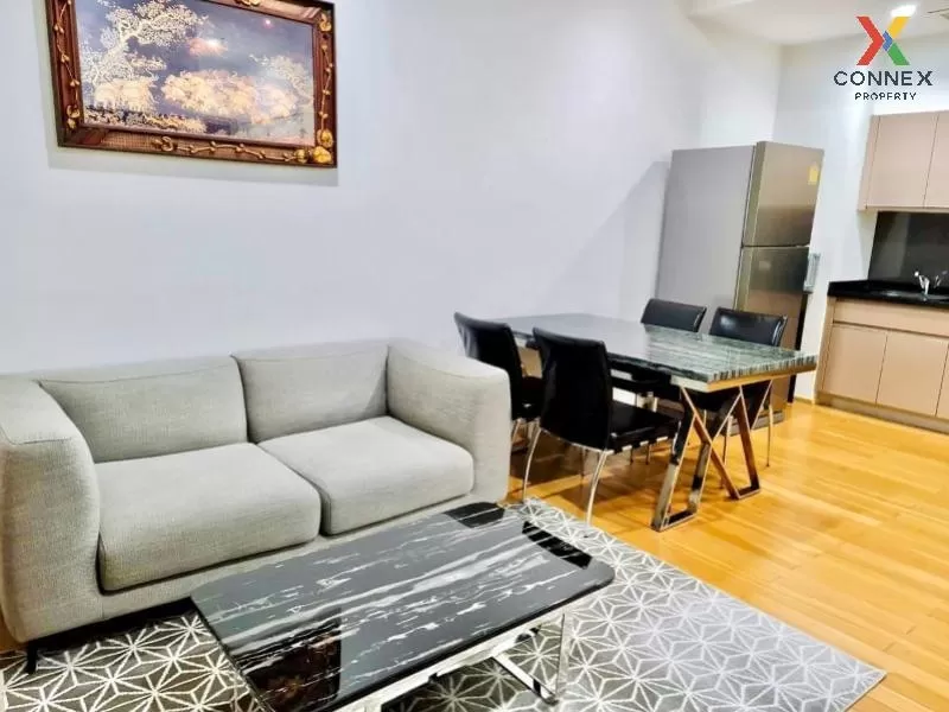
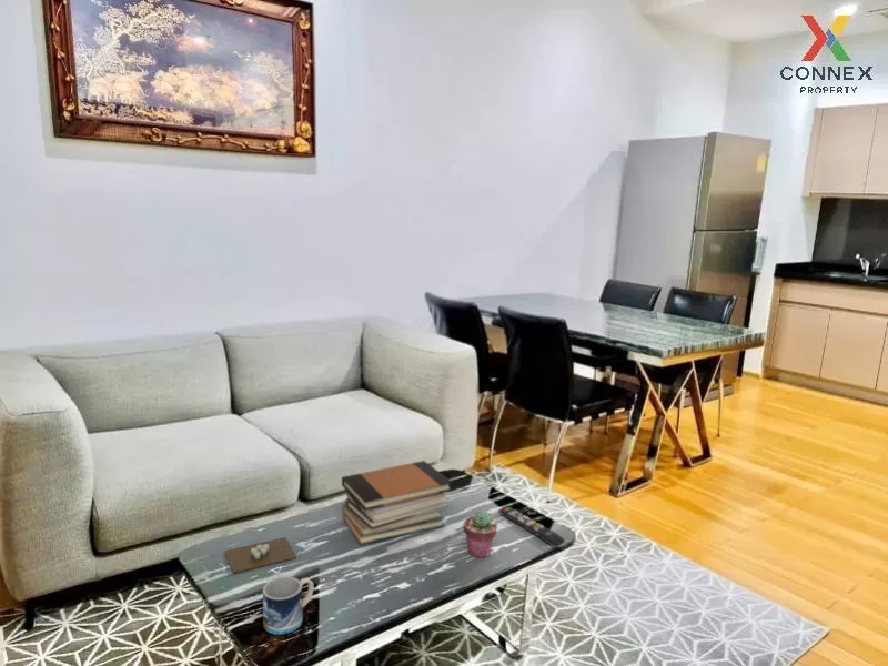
+ potted succulent [463,509,498,559]
+ mug [262,575,314,636]
+ remote control [497,505,566,548]
+ book stack [341,460,454,546]
+ candle [224,536,297,575]
